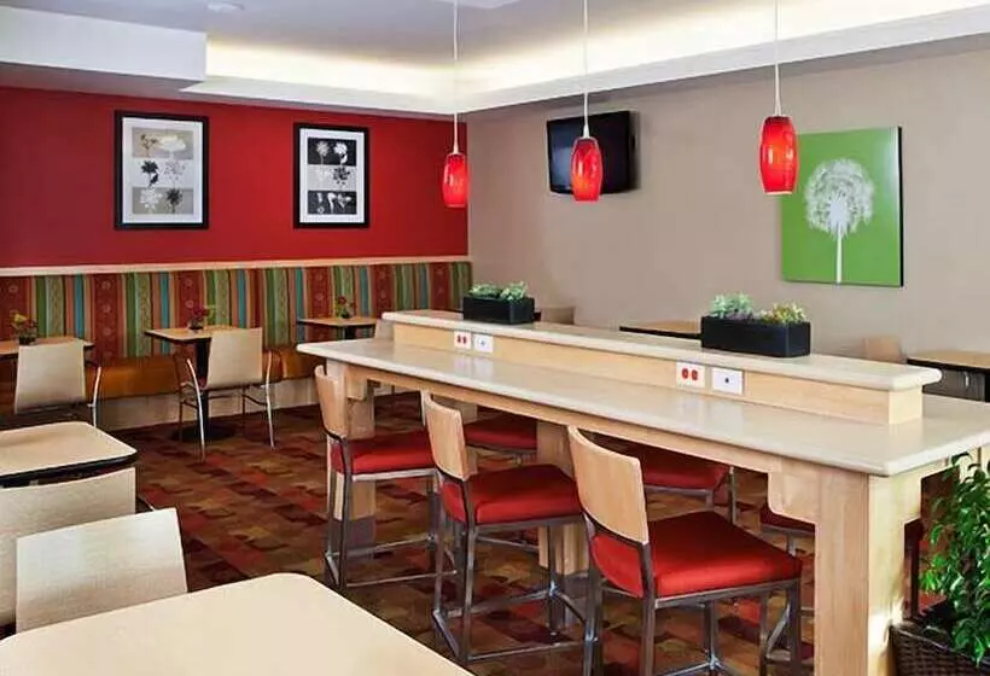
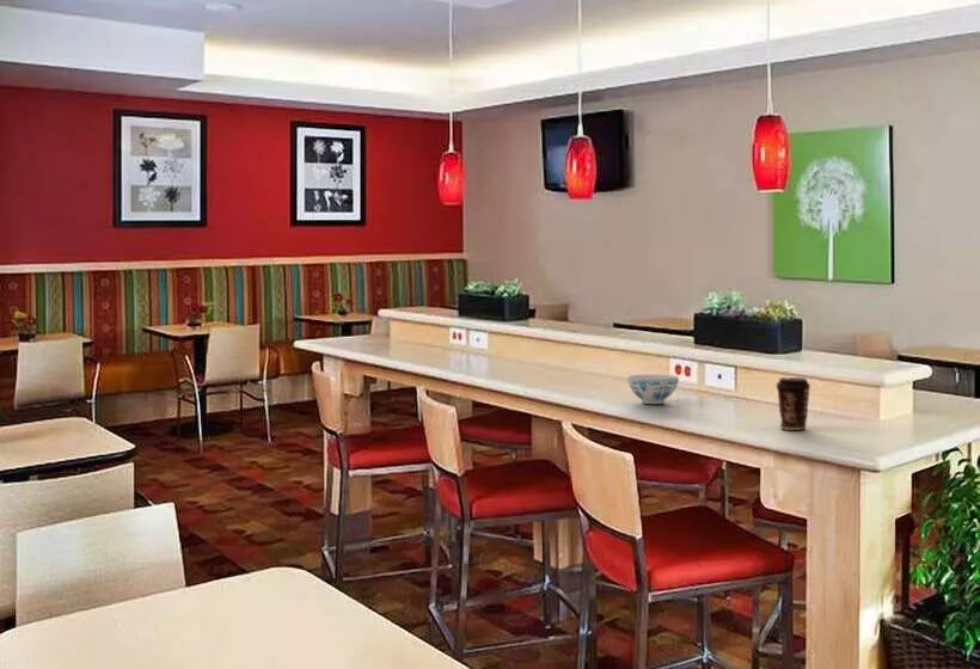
+ coffee cup [776,376,811,431]
+ chinaware [626,374,680,405]
